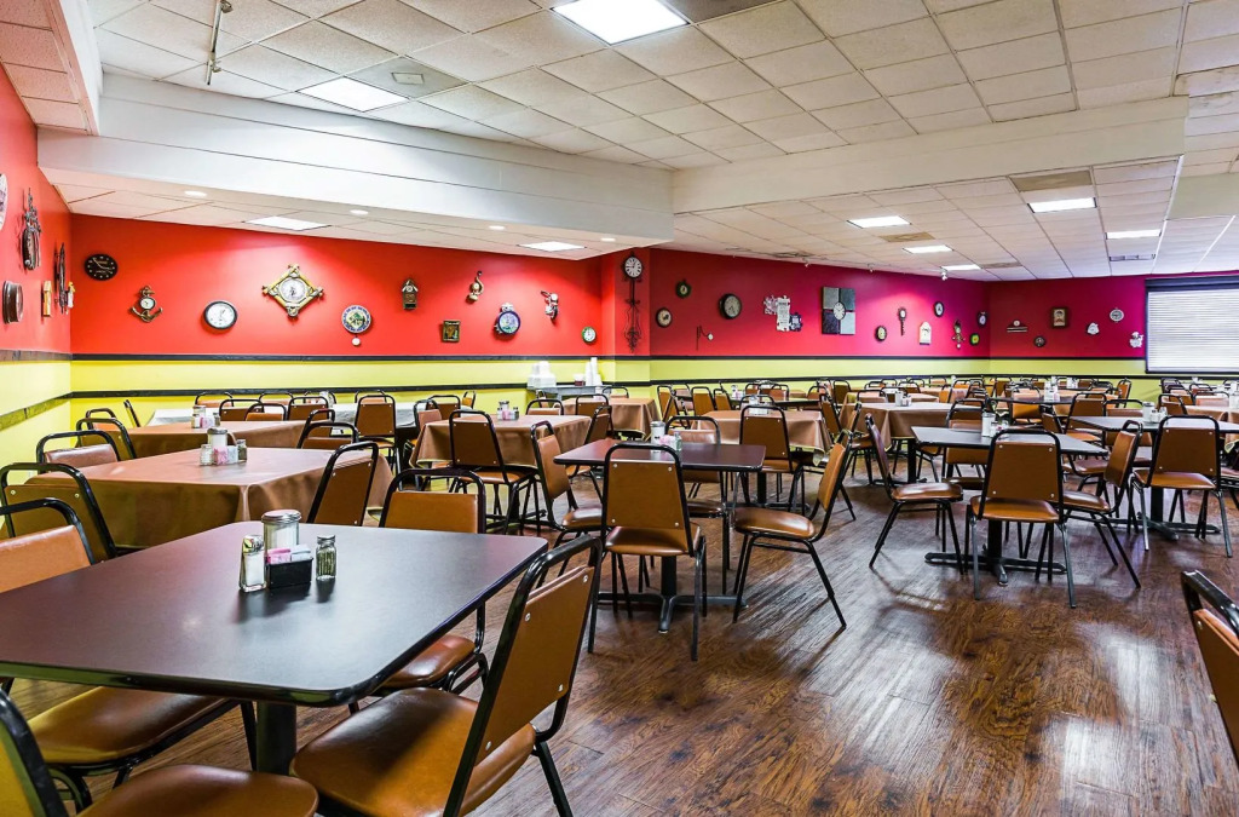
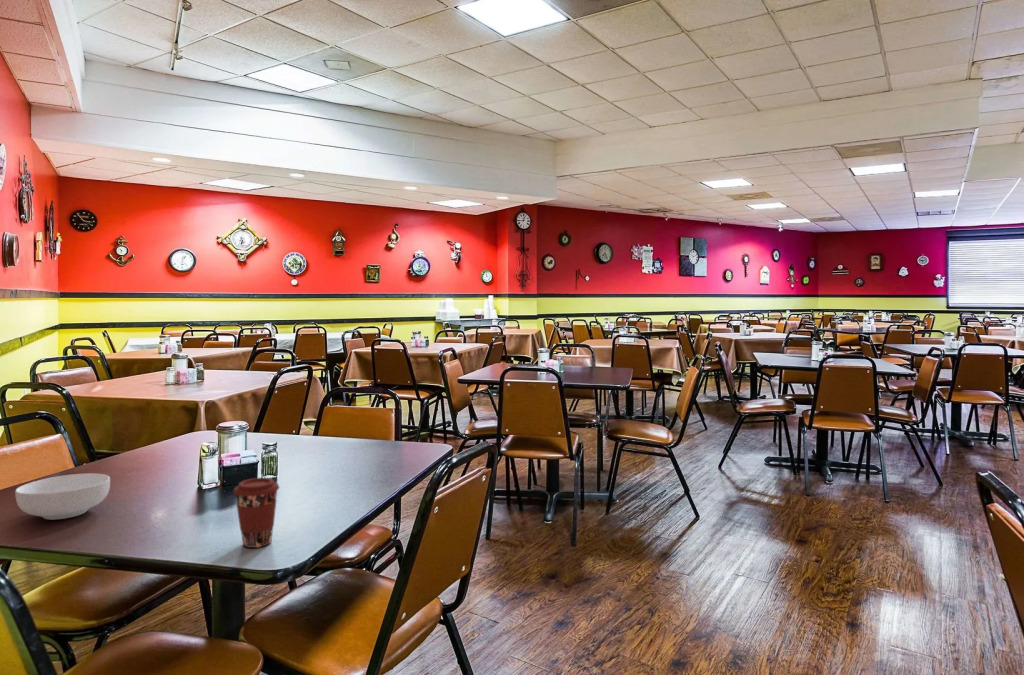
+ cereal bowl [14,472,111,521]
+ coffee cup [232,477,280,549]
